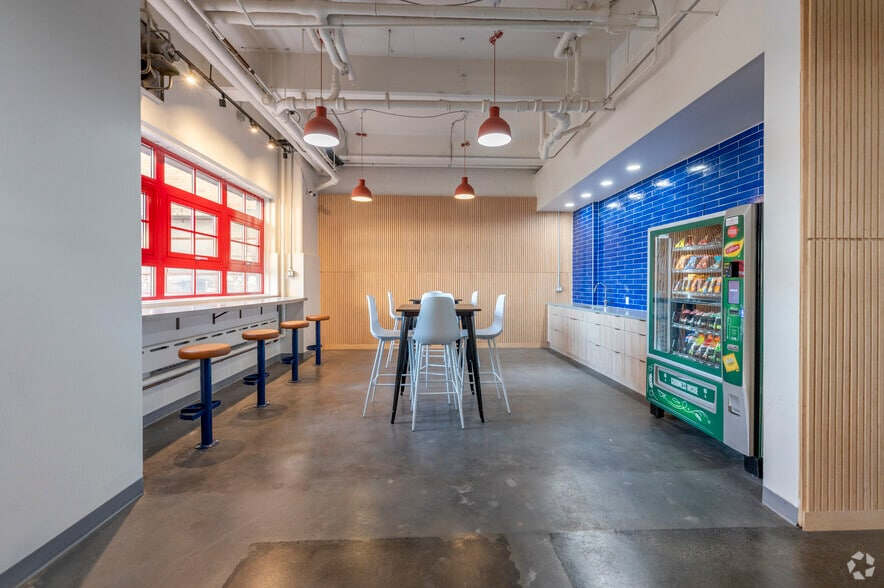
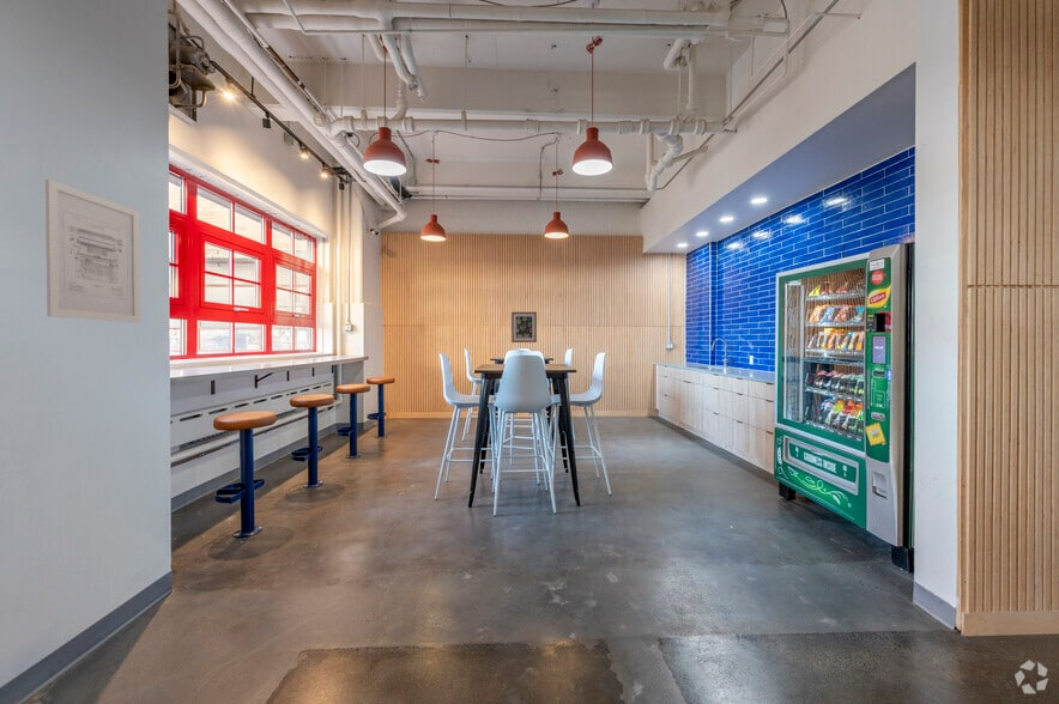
+ wall art [44,178,141,323]
+ wall art [510,311,538,344]
